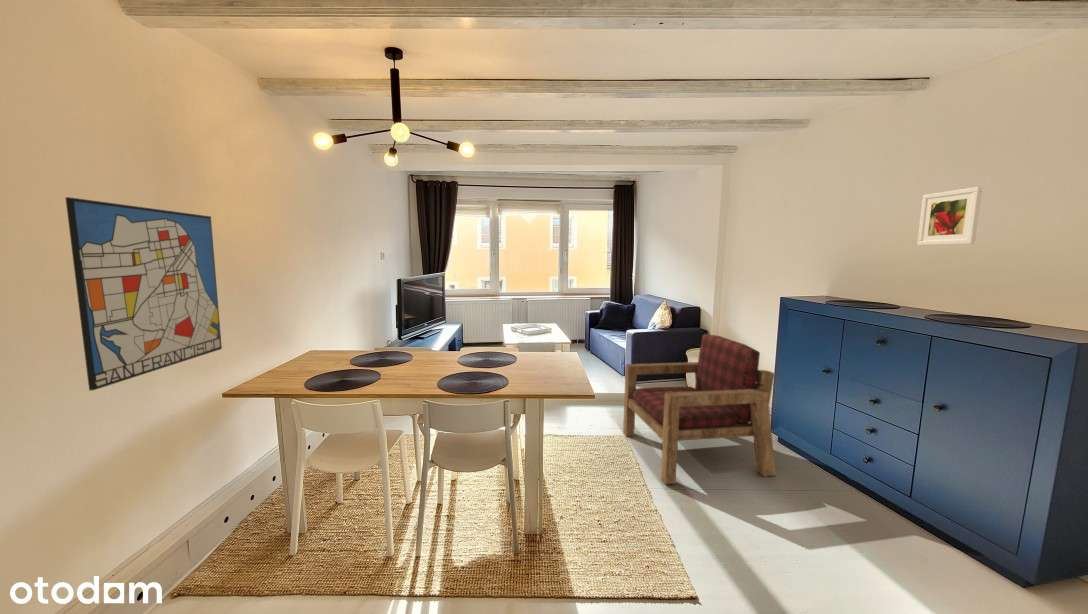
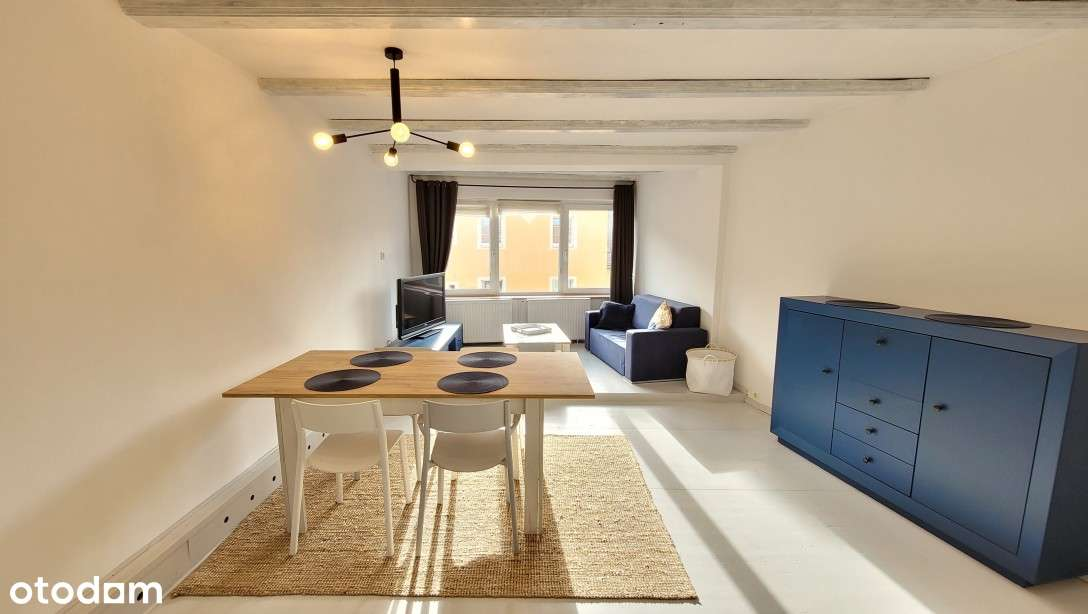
- armchair [622,333,777,485]
- wall art [64,196,223,391]
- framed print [916,186,983,246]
